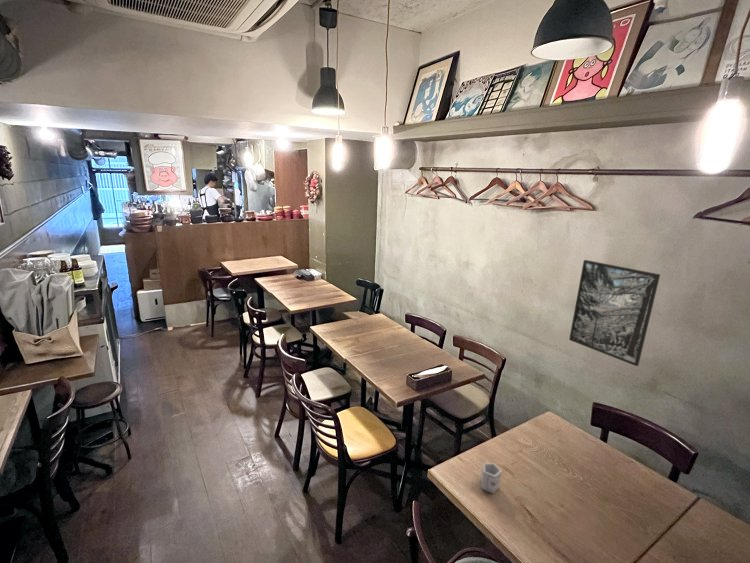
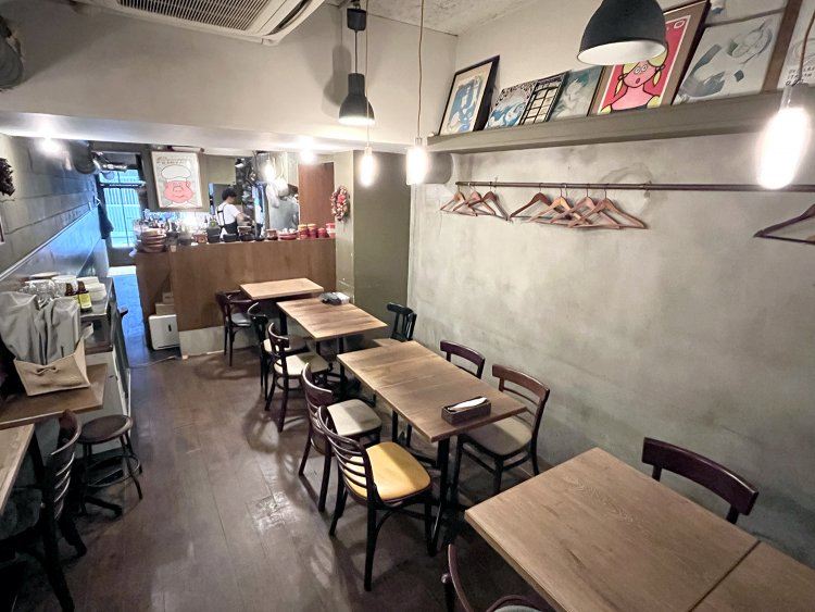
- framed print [568,259,661,367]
- cup [480,462,503,494]
